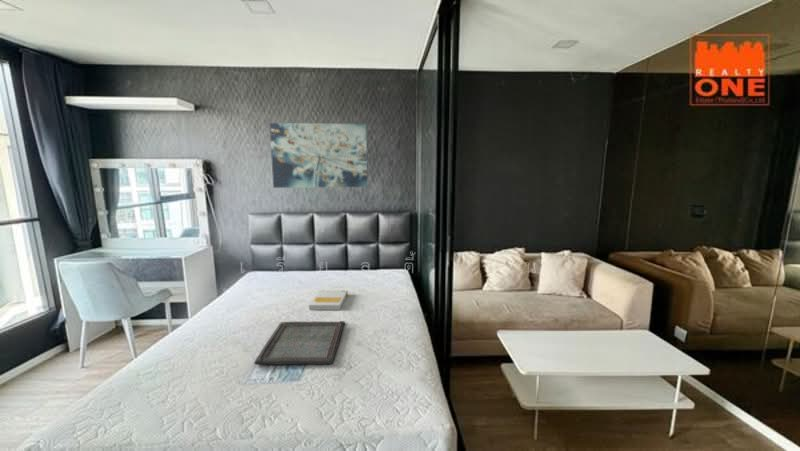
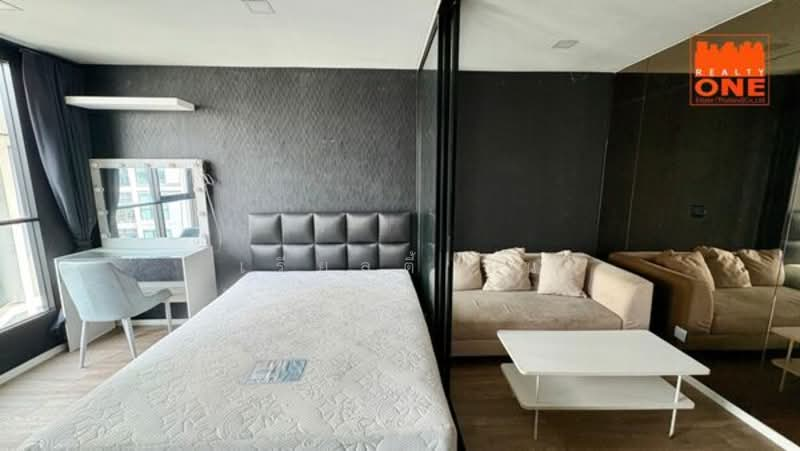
- serving tray [253,320,345,366]
- book [308,289,349,311]
- wall art [269,122,368,189]
